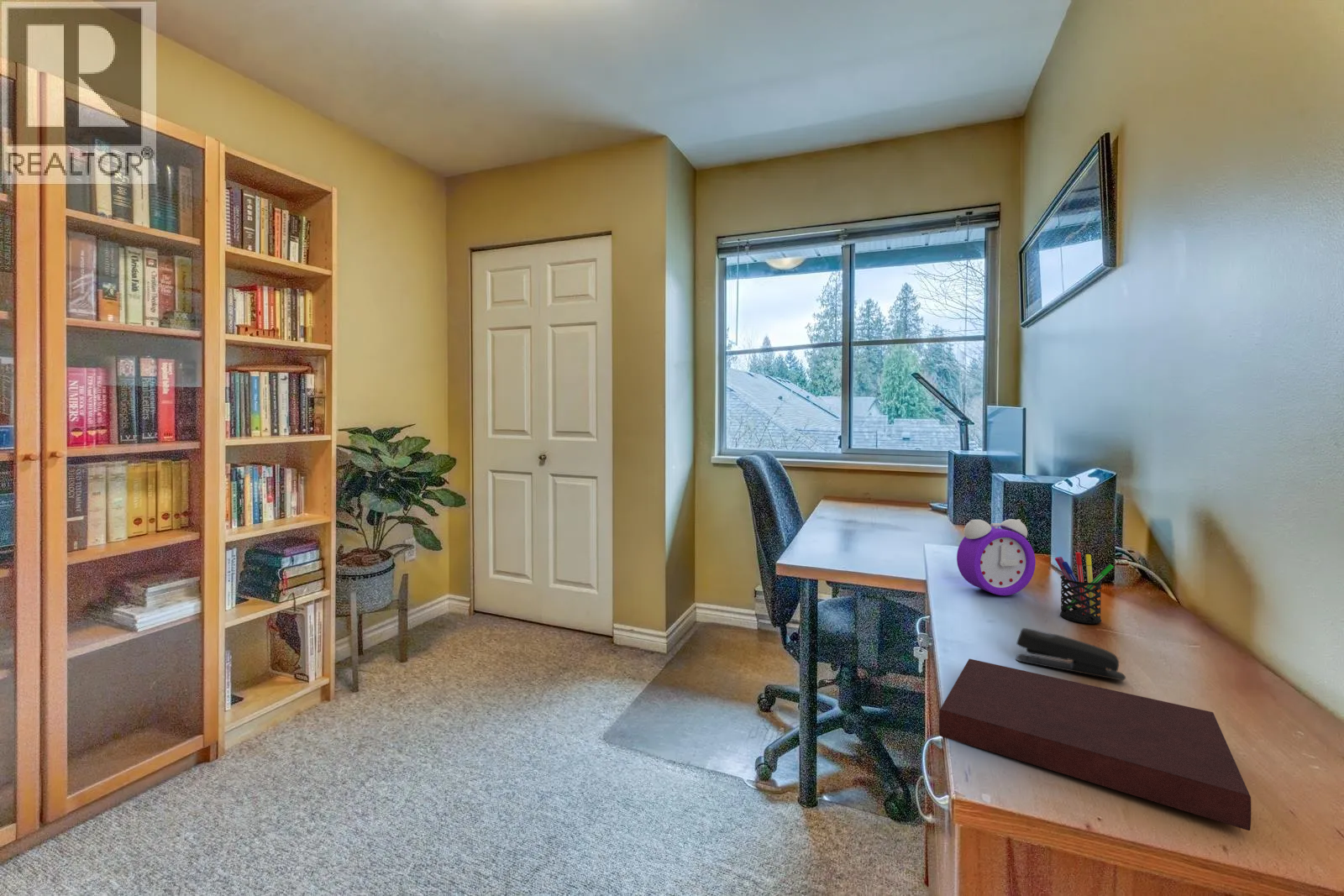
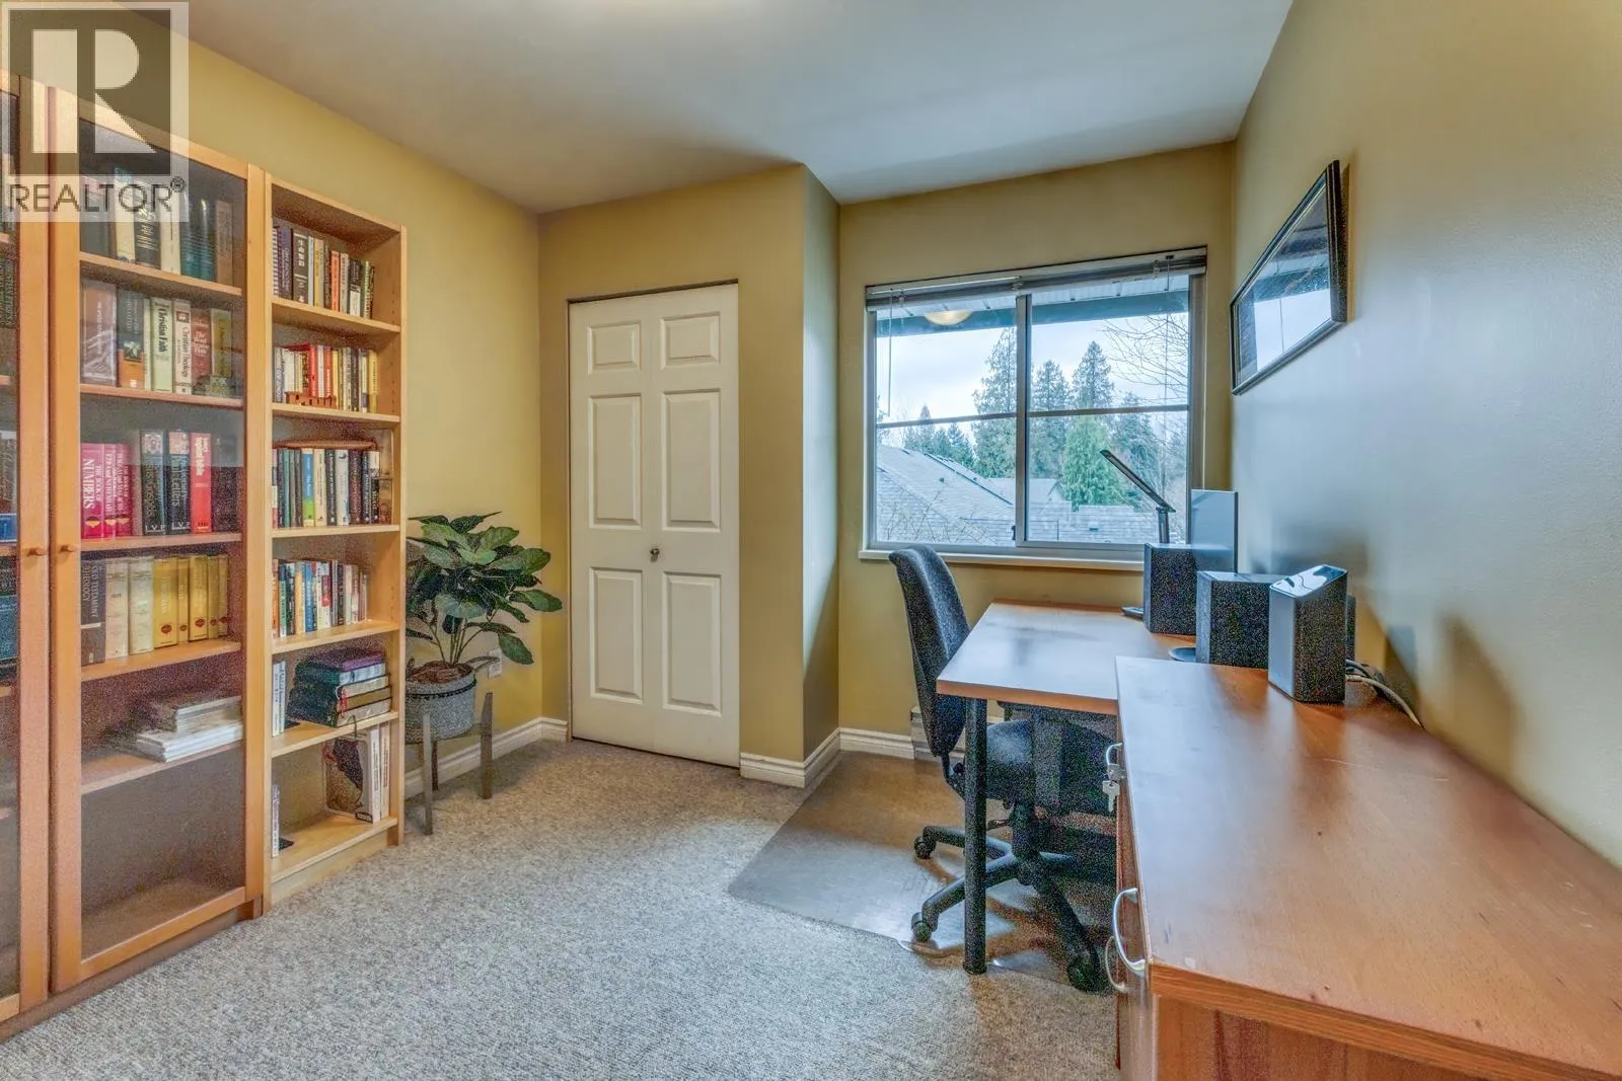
- alarm clock [956,518,1037,596]
- stapler [1015,627,1126,681]
- pen holder [1054,552,1115,625]
- notebook [938,658,1252,831]
